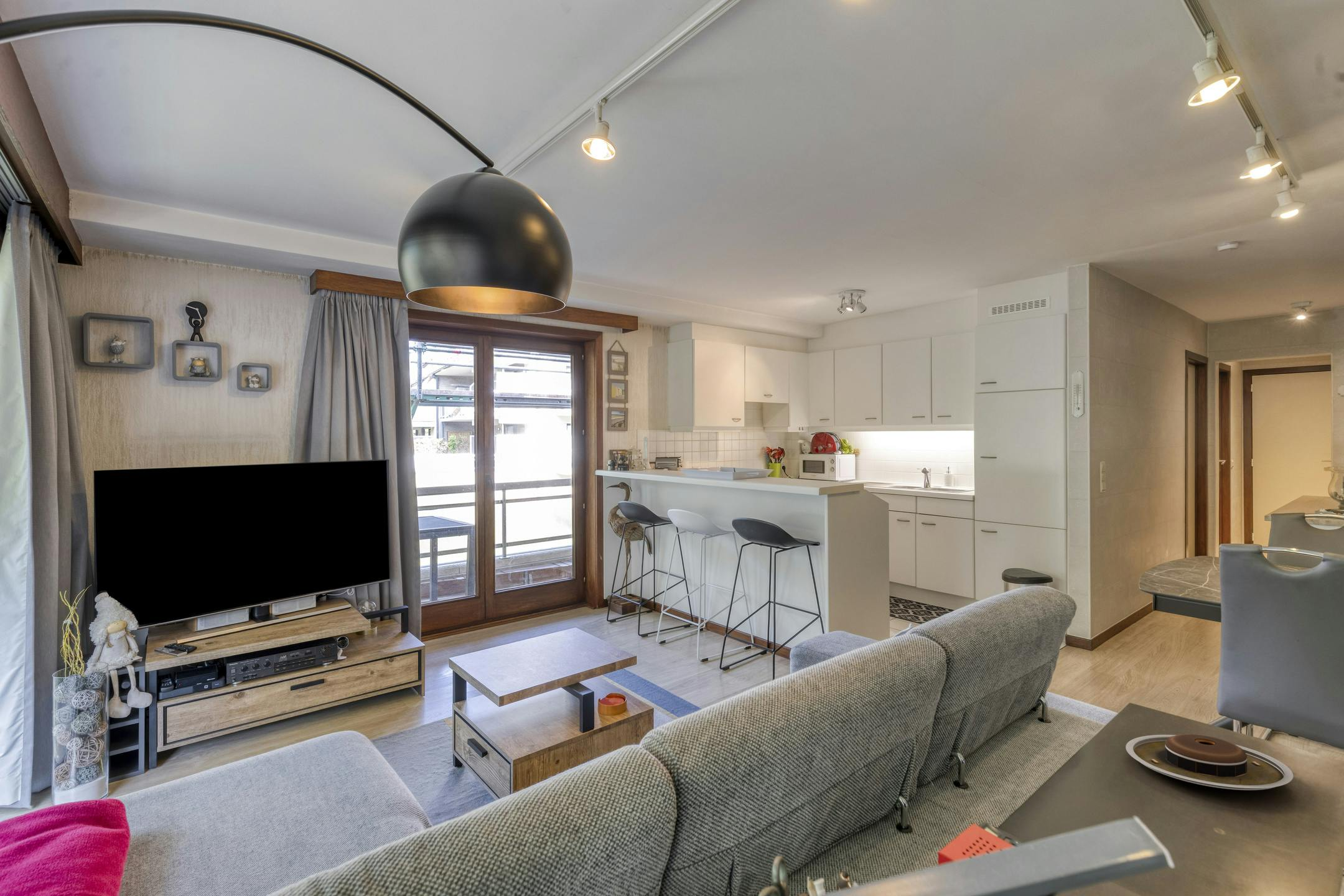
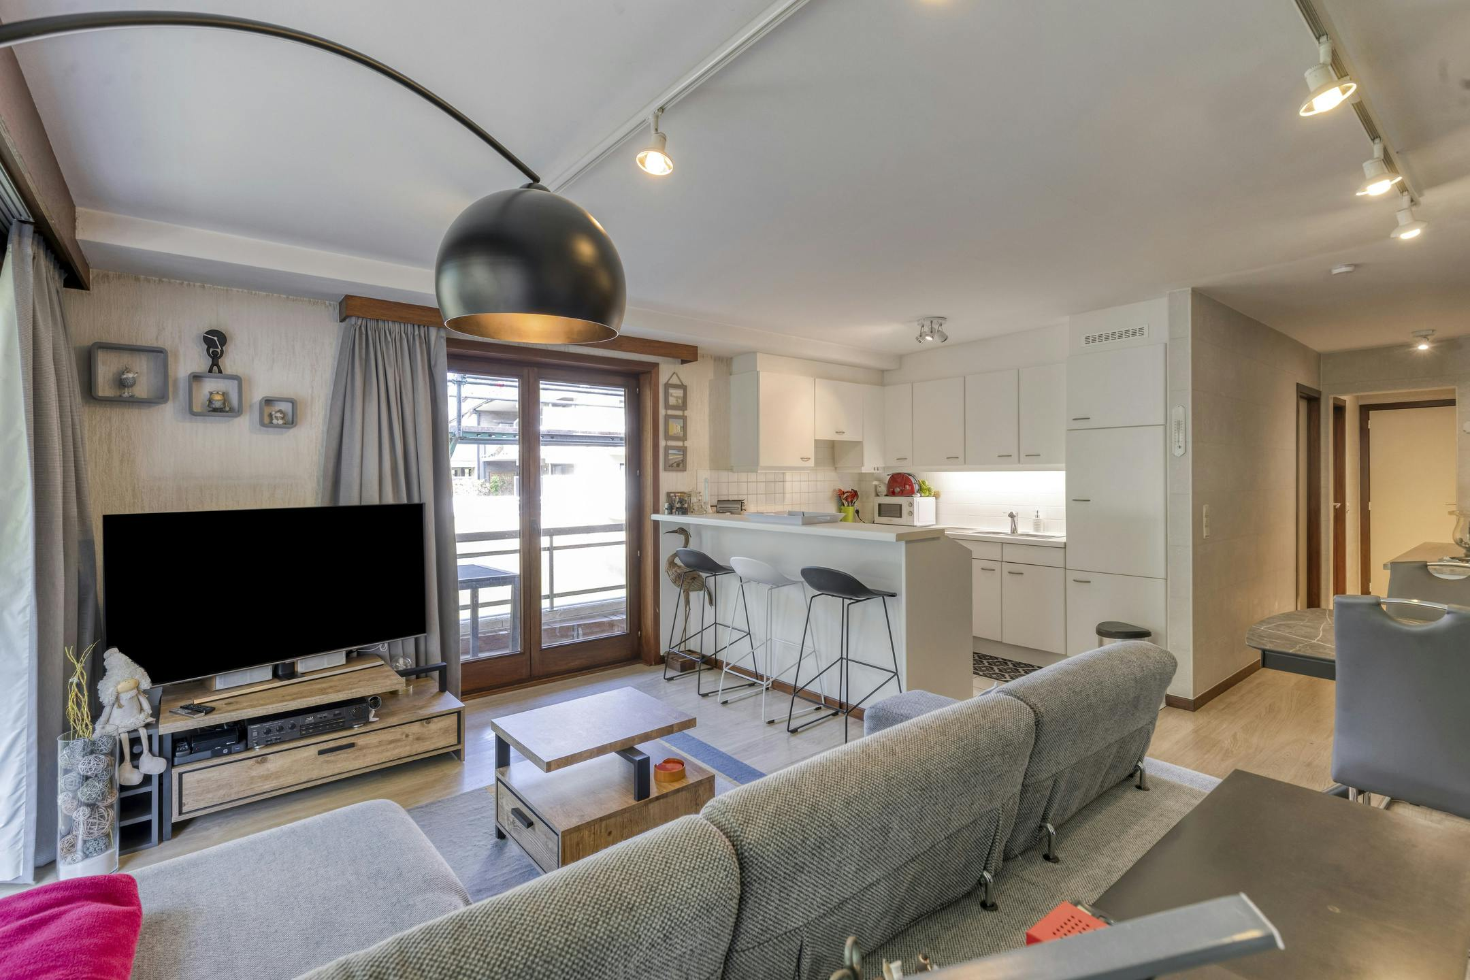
- plate [1125,734,1294,791]
